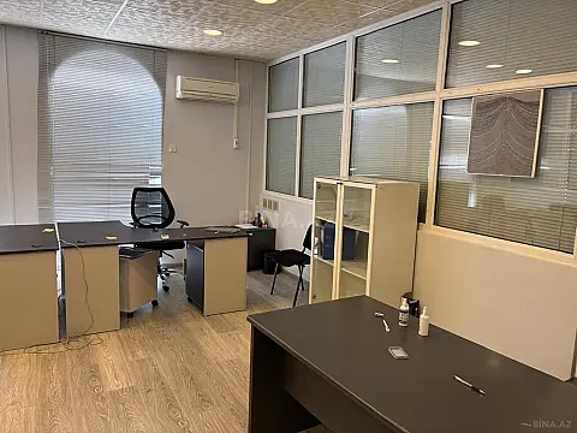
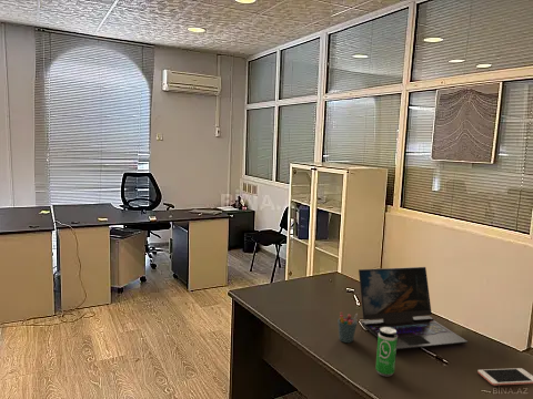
+ pen holder [336,311,359,344]
+ cell phone [476,367,533,387]
+ laptop [358,266,469,351]
+ beverage can [374,327,398,378]
